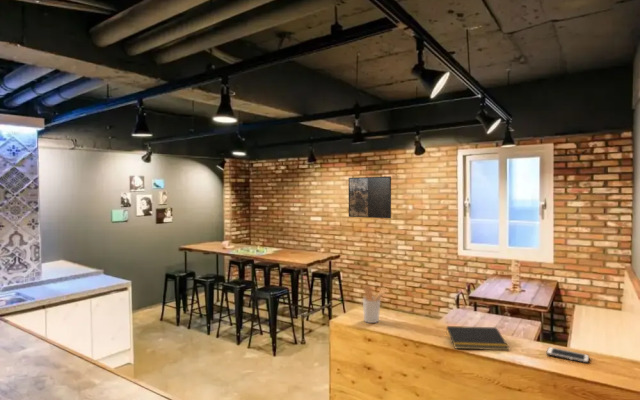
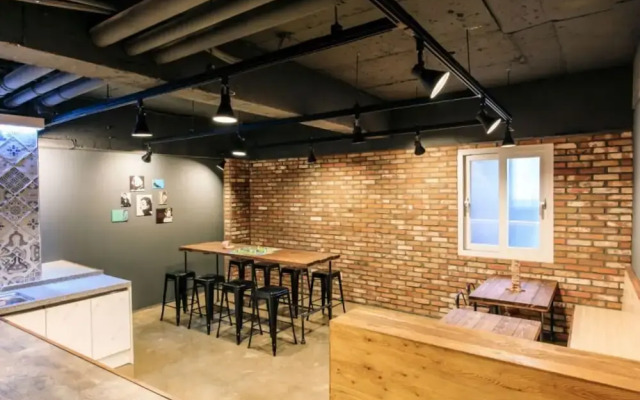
- notepad [445,325,510,351]
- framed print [348,175,392,219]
- utensil holder [362,285,388,324]
- cell phone [545,346,590,364]
